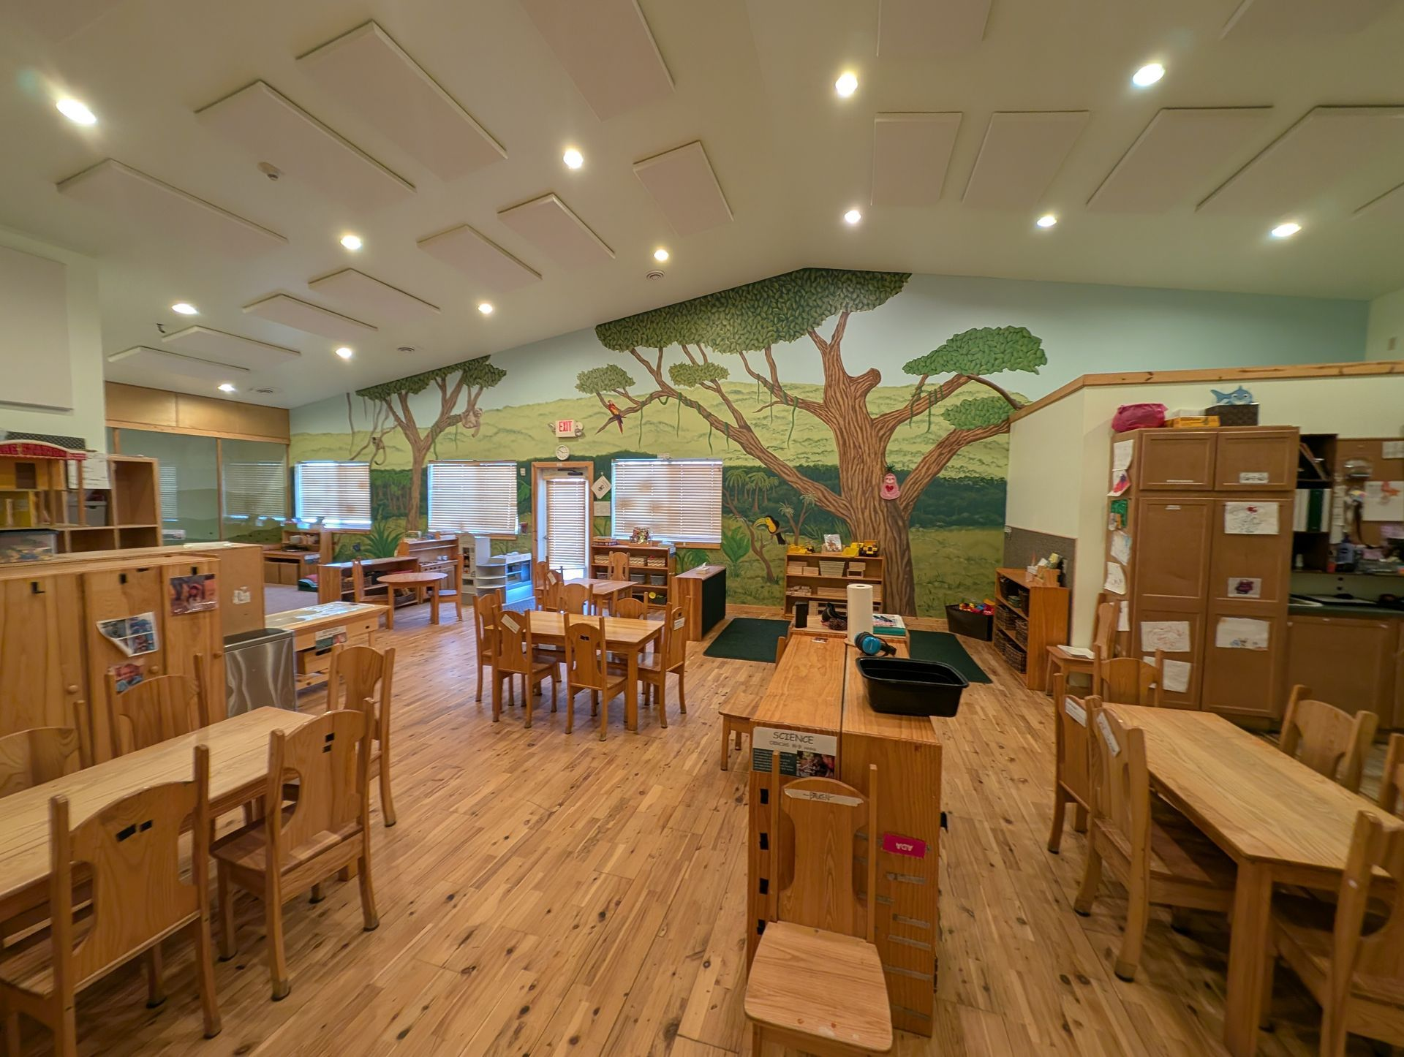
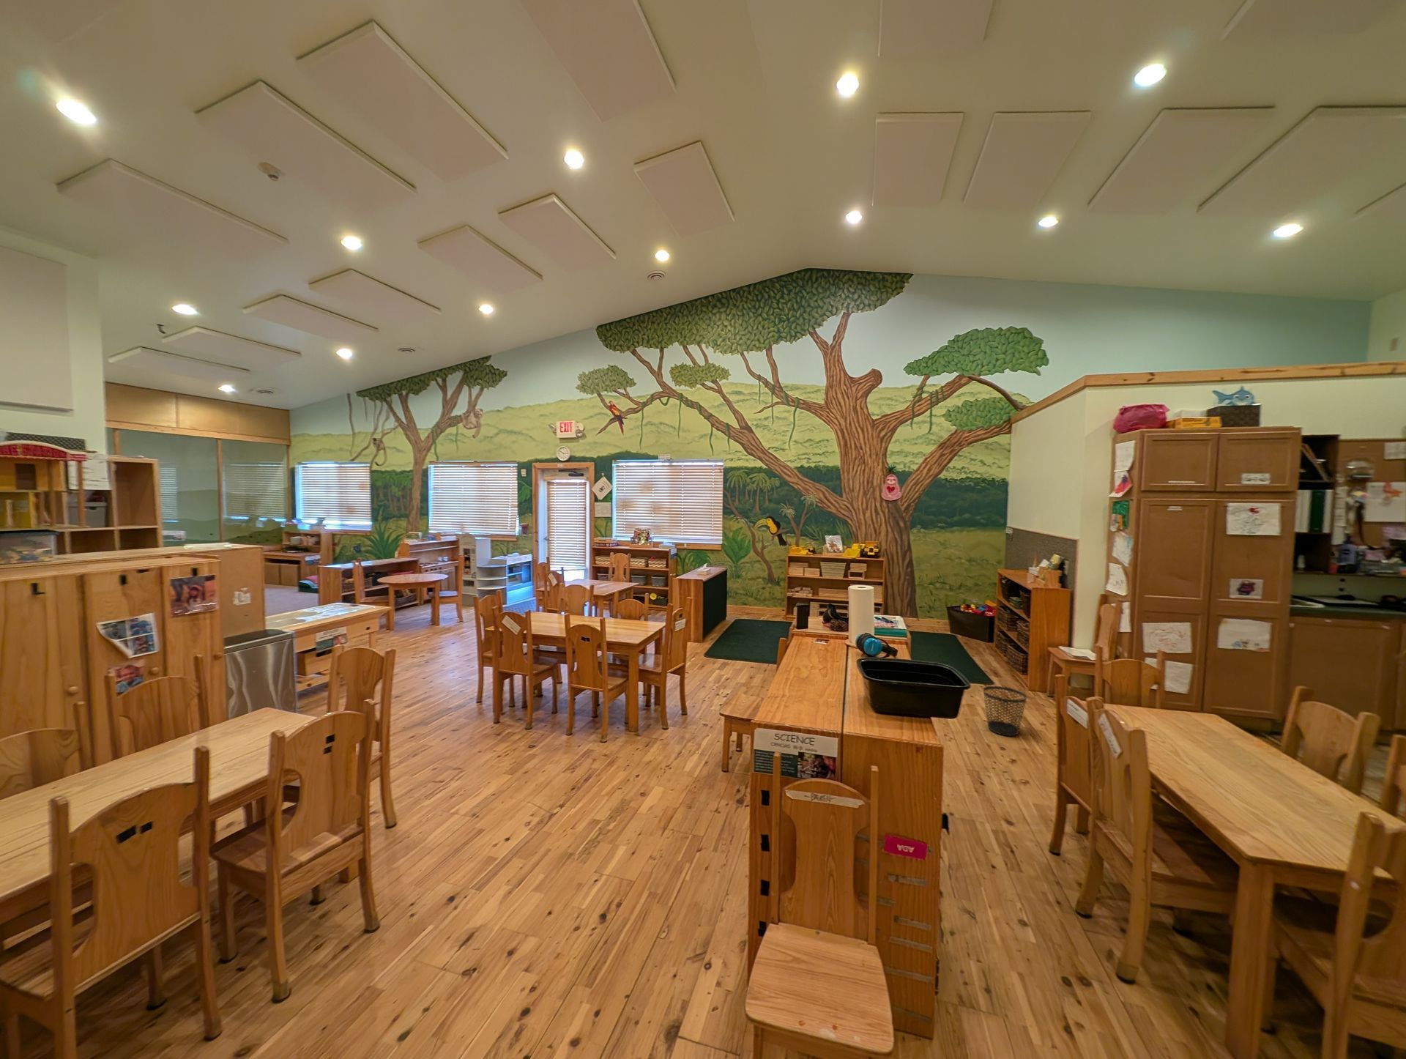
+ wastebasket [982,685,1028,736]
